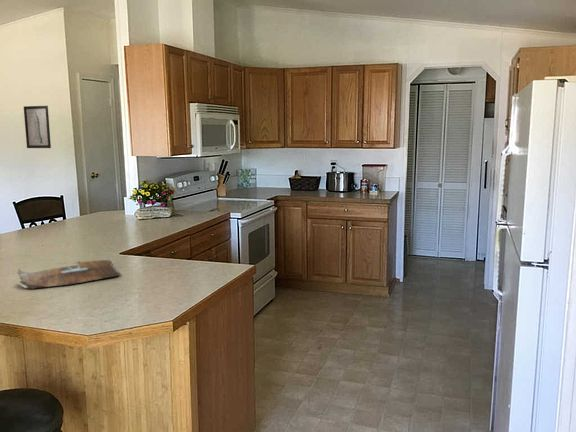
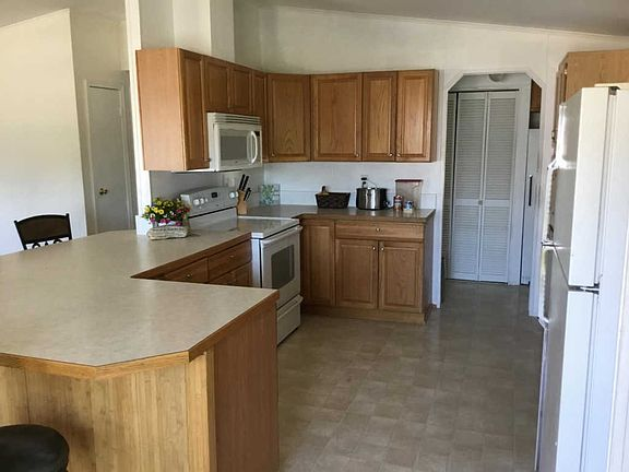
- cutting board [15,259,122,289]
- wall art [23,105,52,149]
